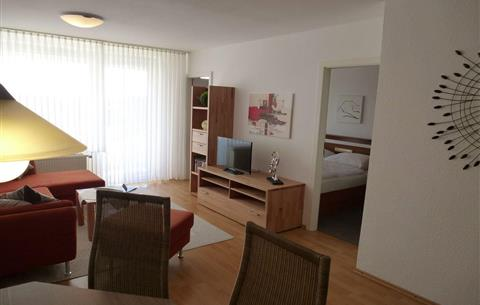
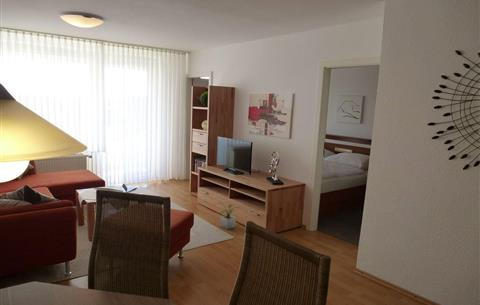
+ potted plant [215,202,242,230]
